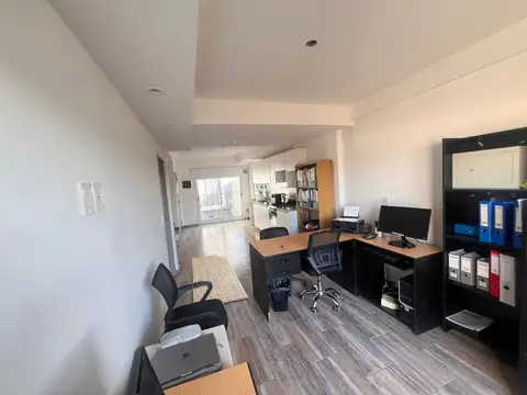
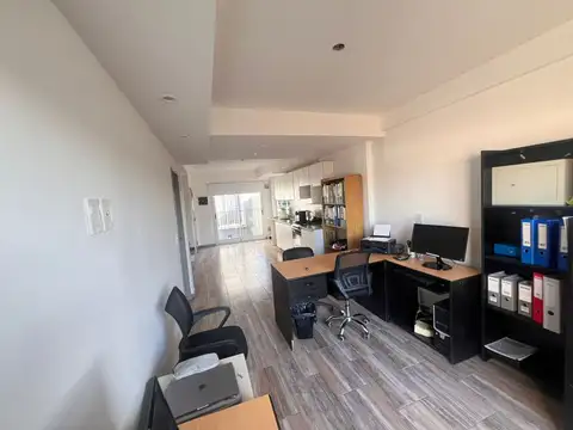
- rug [191,253,249,304]
